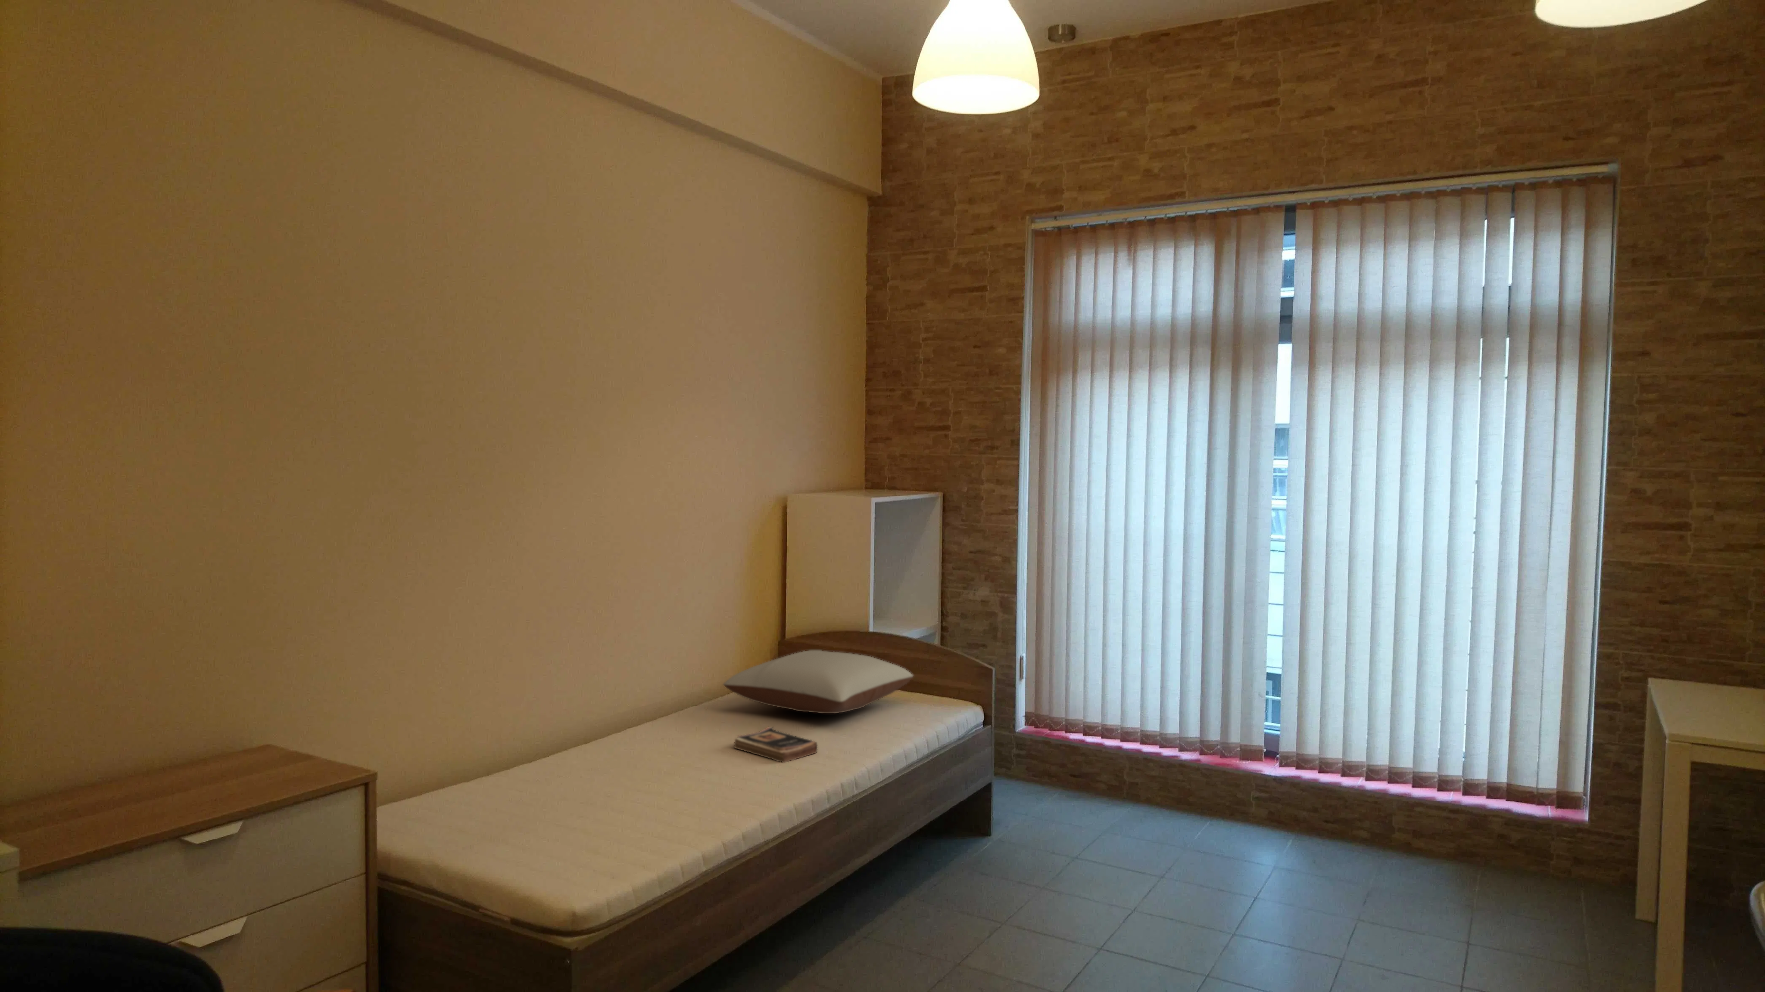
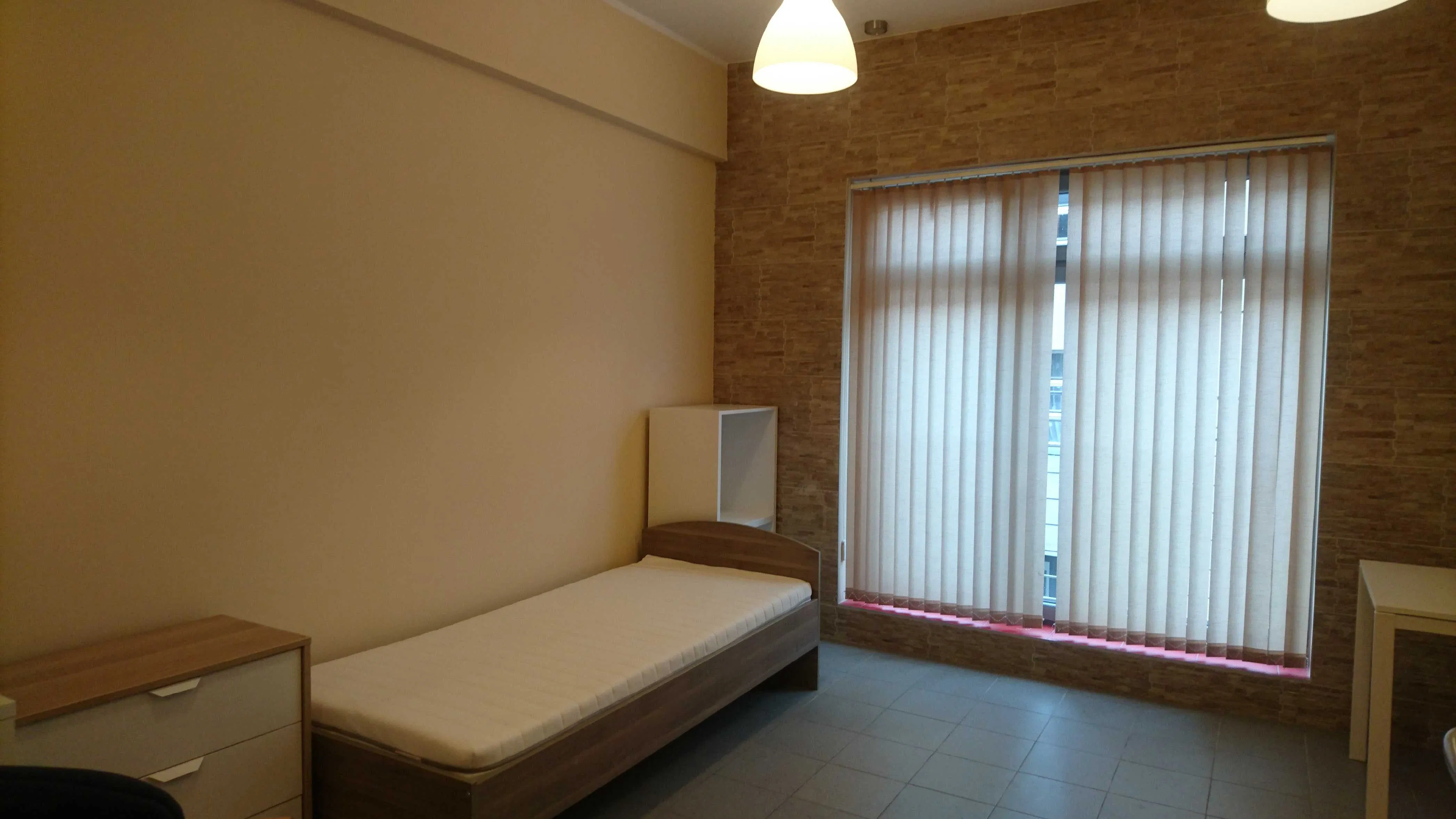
- book [733,727,818,763]
- pillow [722,650,914,713]
